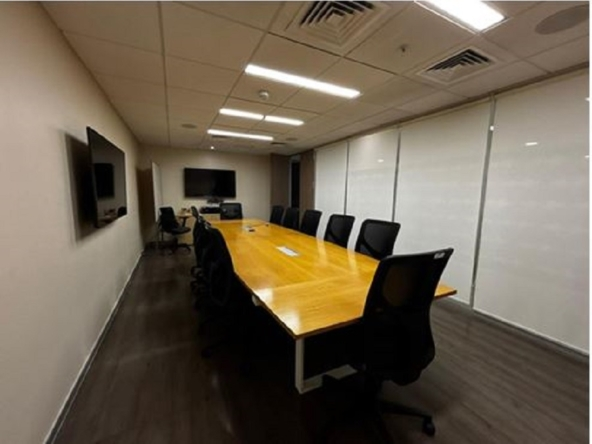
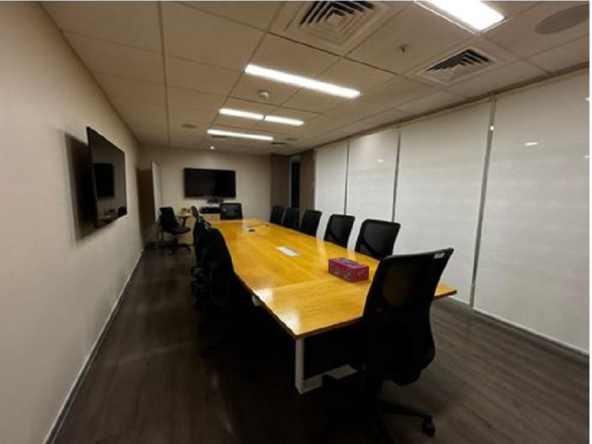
+ tissue box [327,256,370,284]
